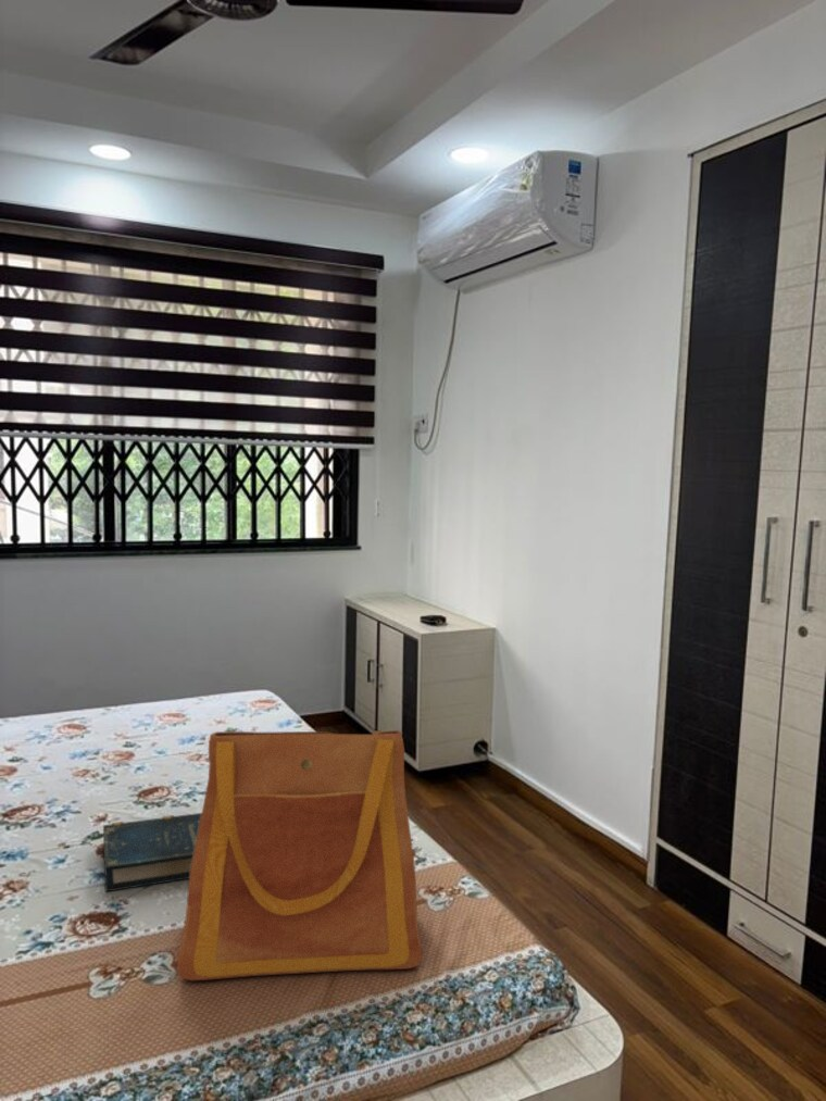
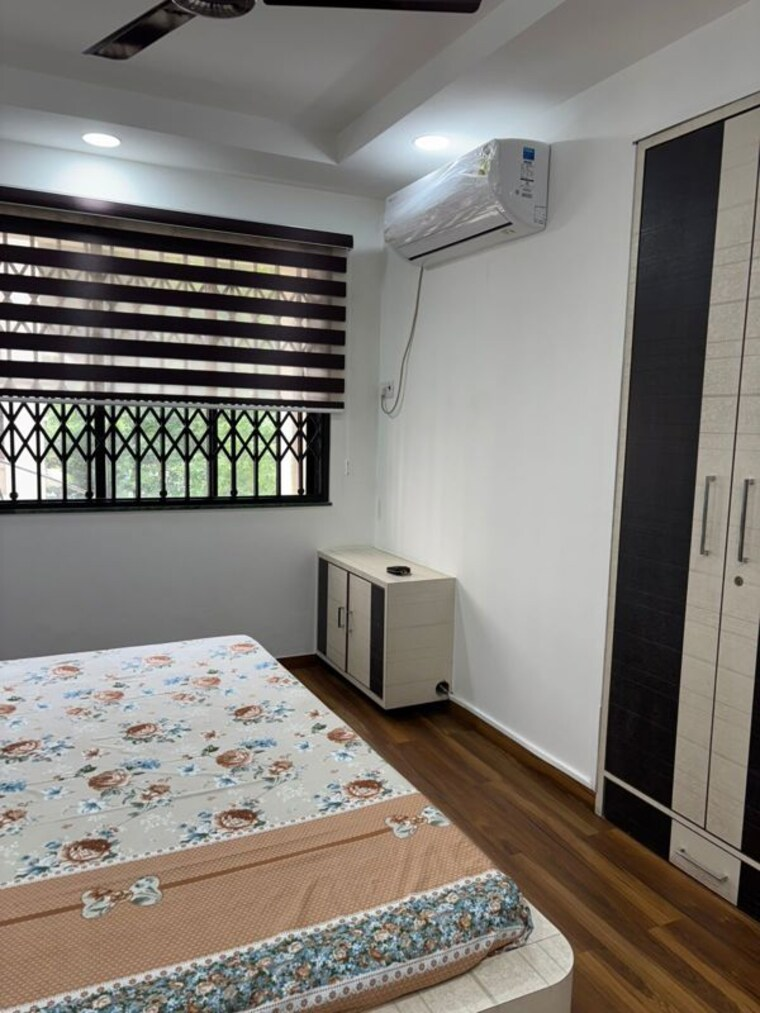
- book [102,812,202,893]
- tote bag [176,729,424,981]
